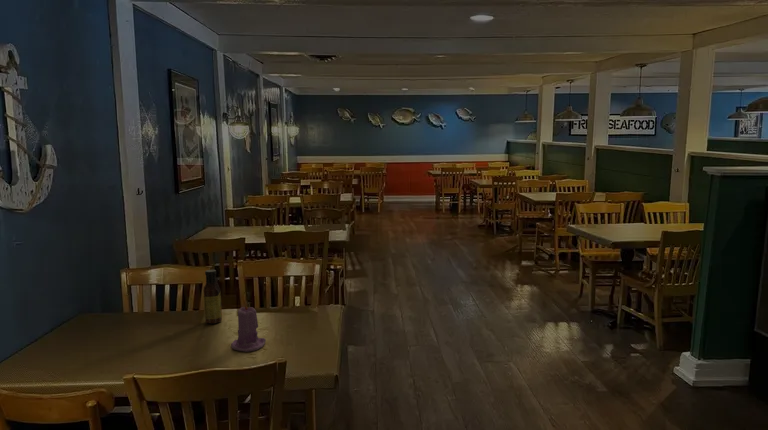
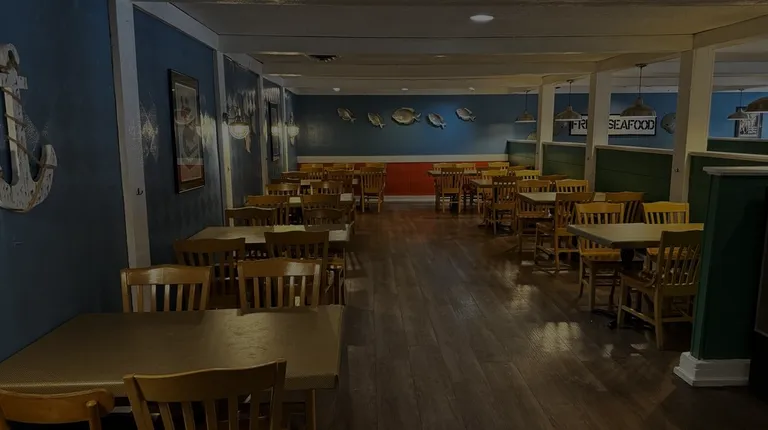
- candle [230,303,267,353]
- sauce bottle [203,269,223,325]
